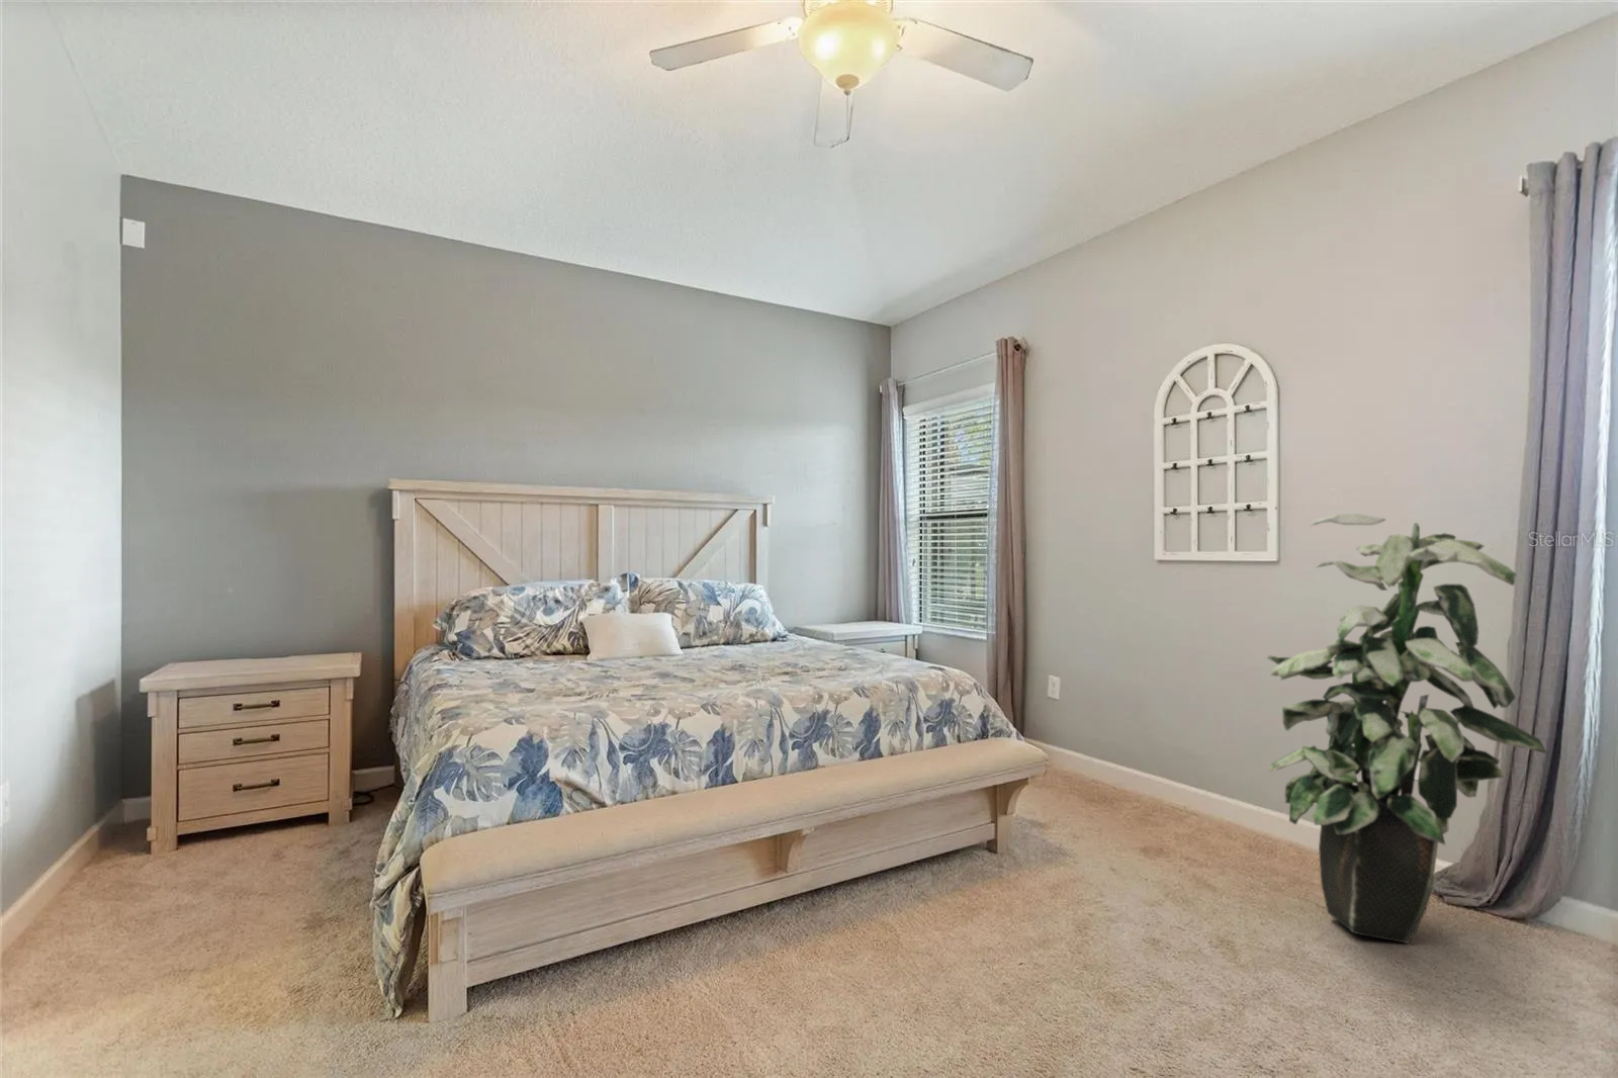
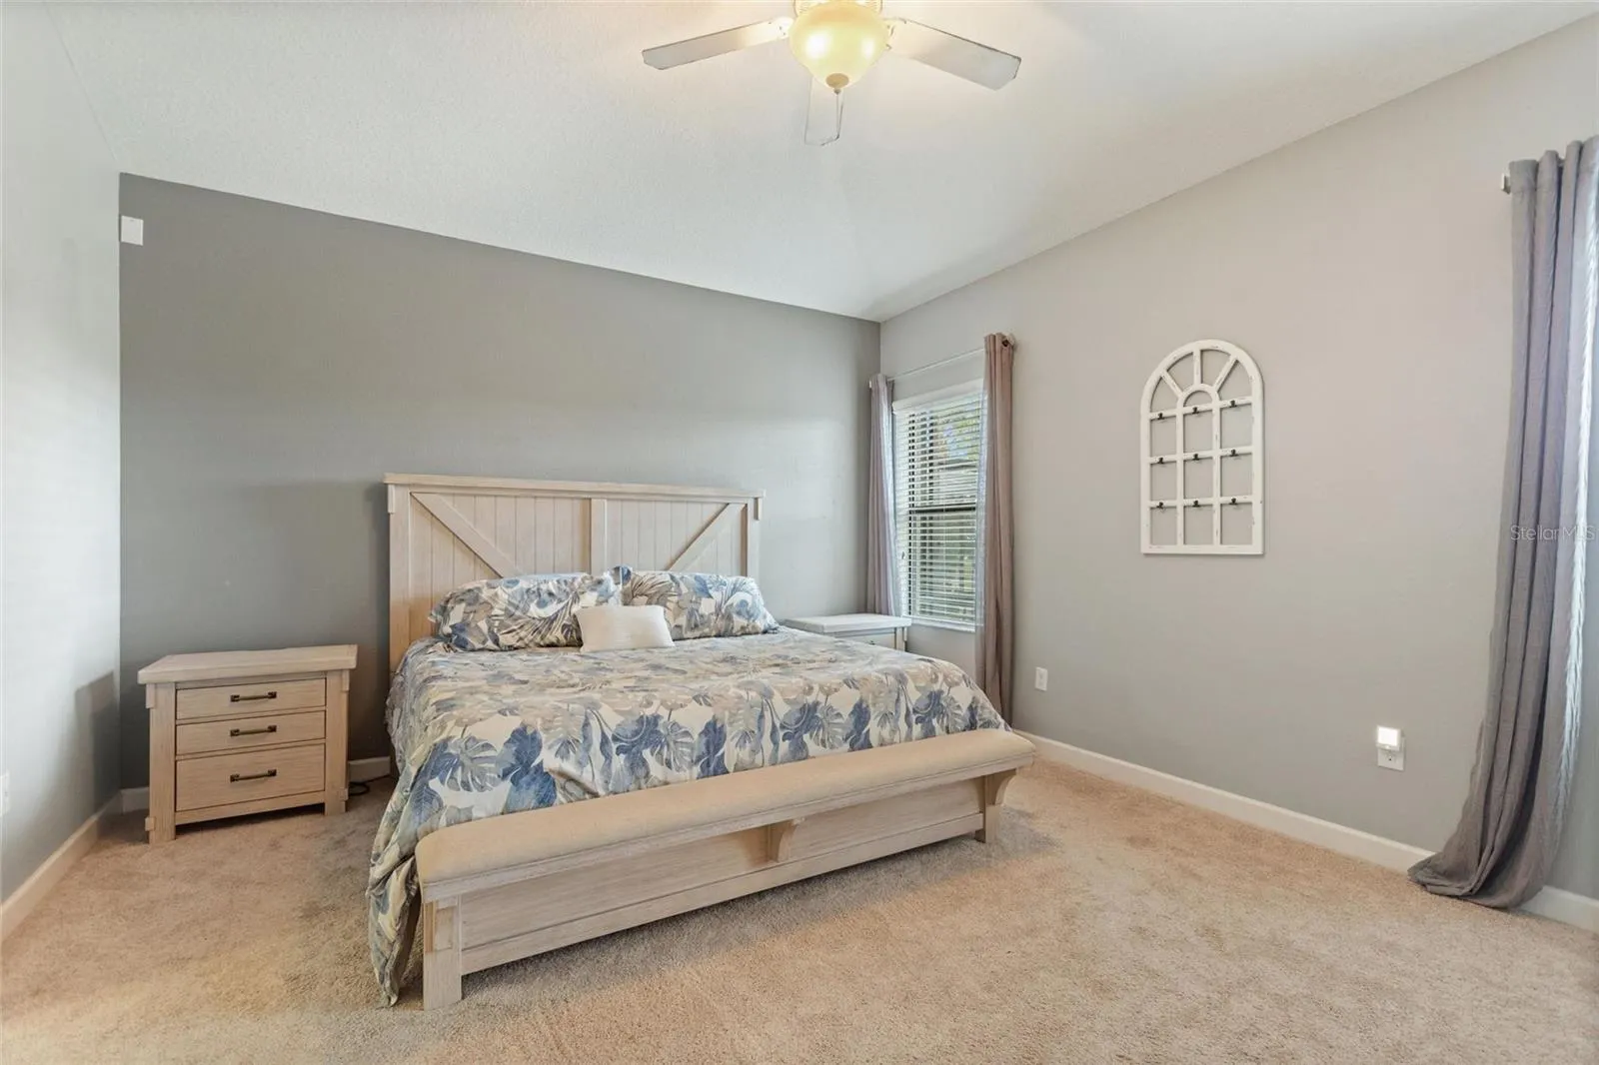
- indoor plant [1266,513,1548,944]
